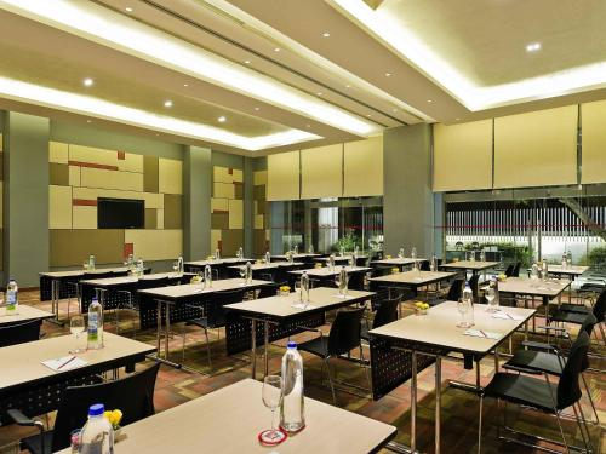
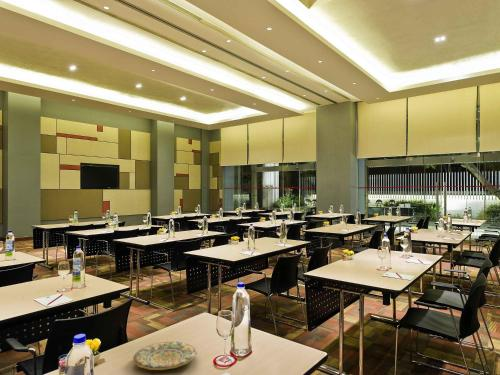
+ plate [132,340,198,371]
